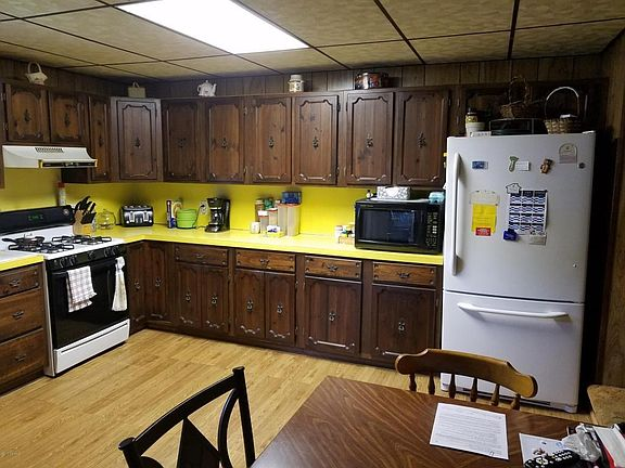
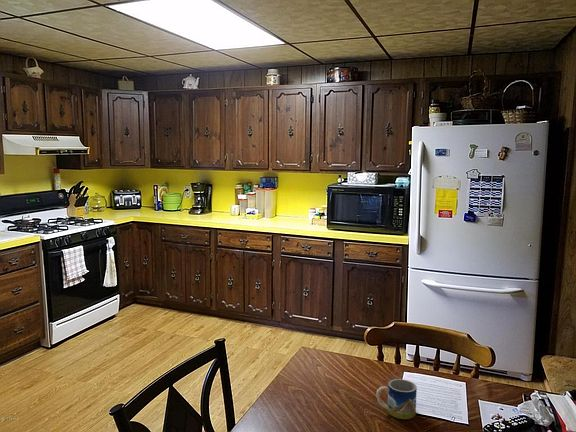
+ mug [375,378,418,420]
